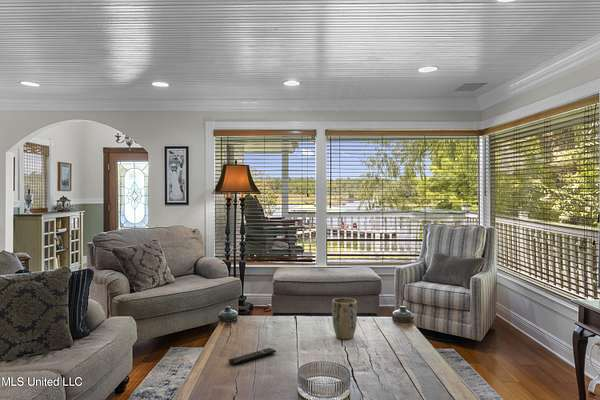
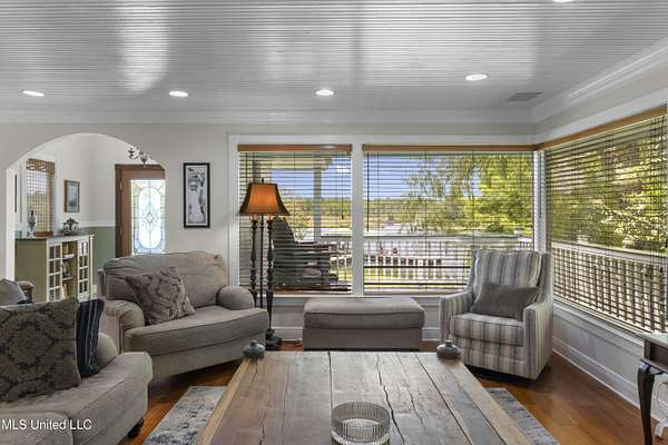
- remote control [228,347,277,366]
- plant pot [331,297,358,340]
